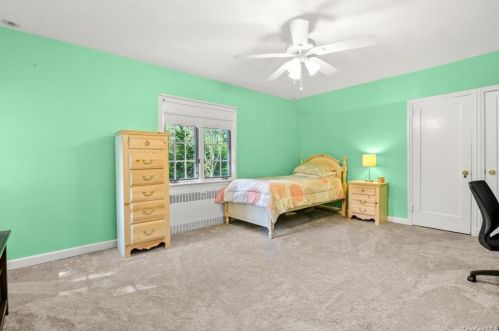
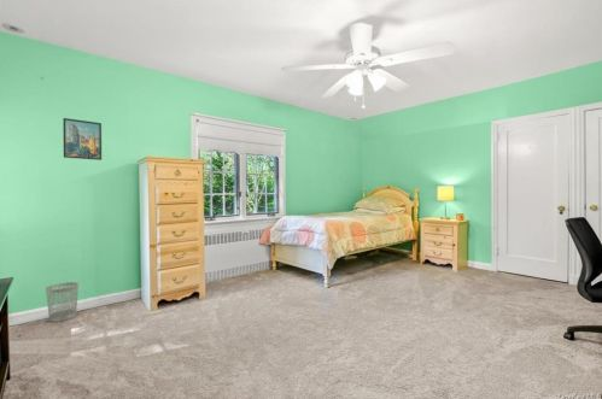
+ wastebasket [45,281,80,323]
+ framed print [62,117,103,162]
